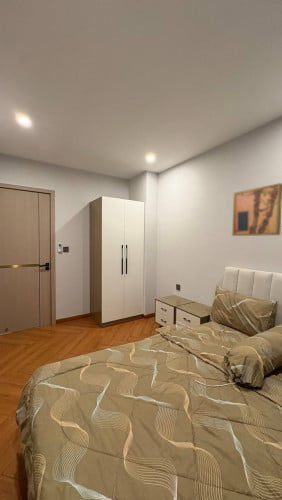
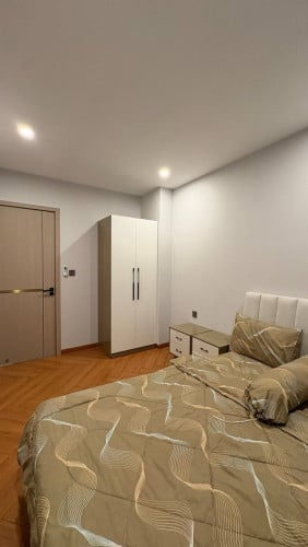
- wall art [231,182,282,237]
